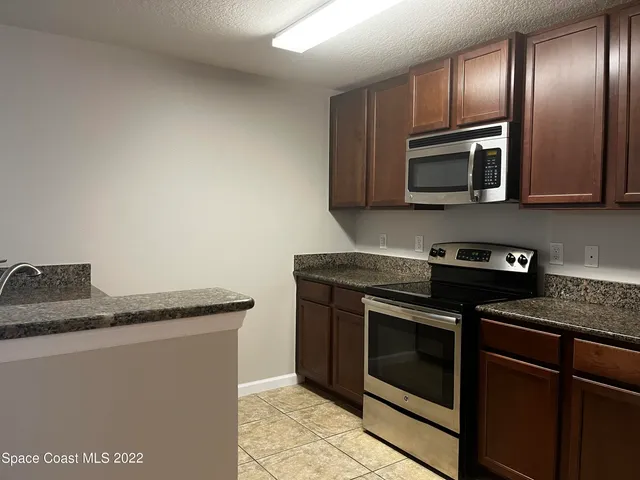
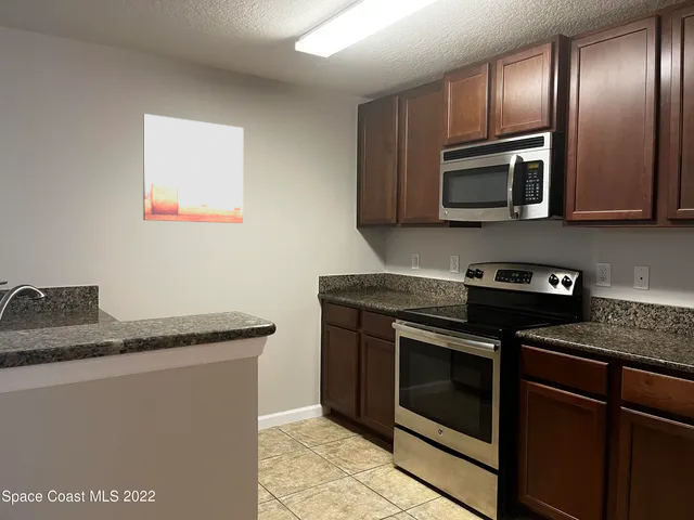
+ wall art [142,113,244,224]
